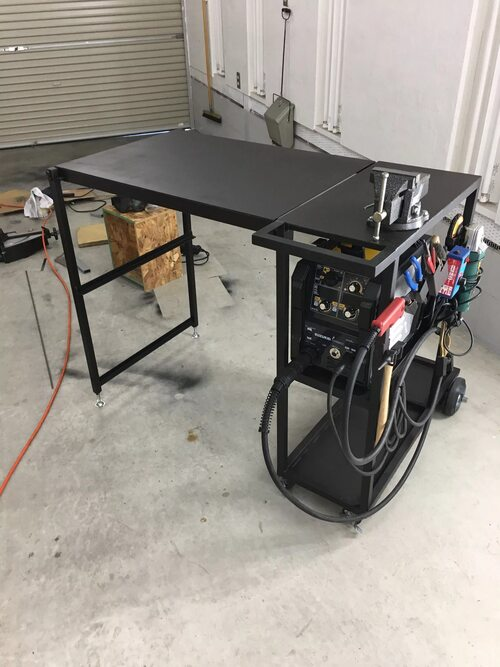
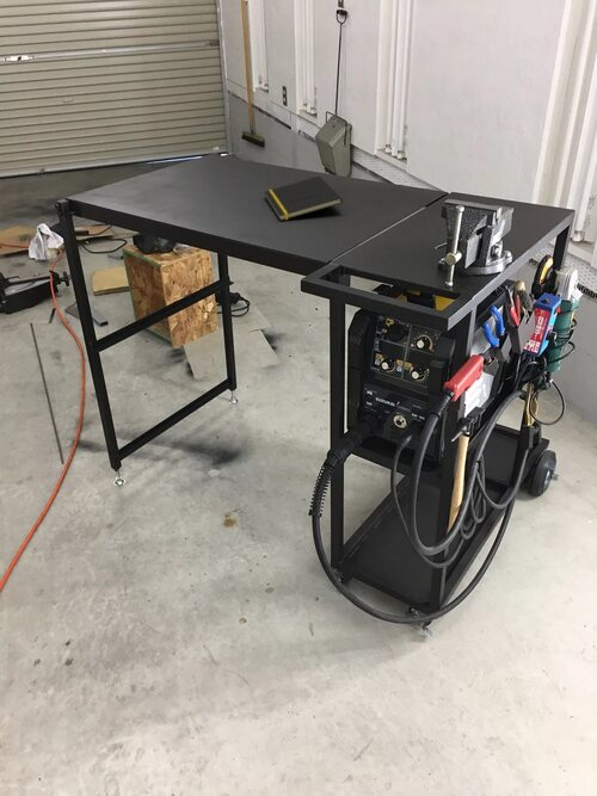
+ notepad [263,175,344,222]
